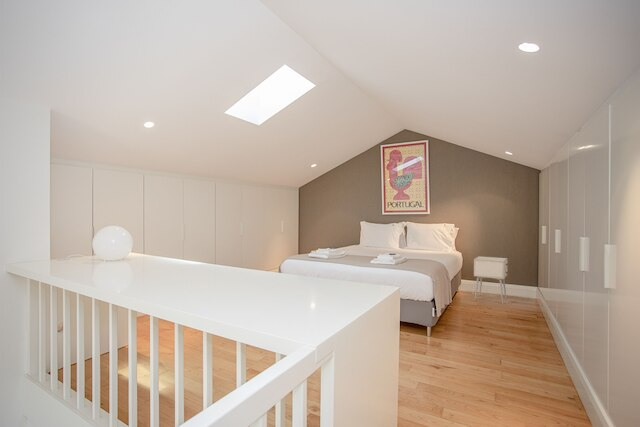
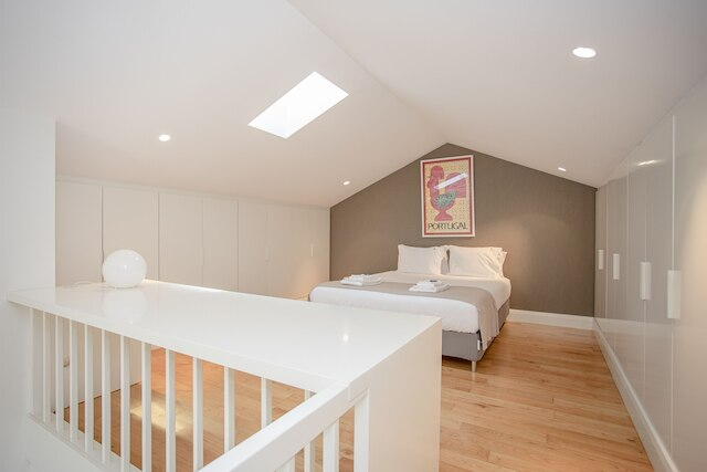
- nightstand [473,255,509,305]
